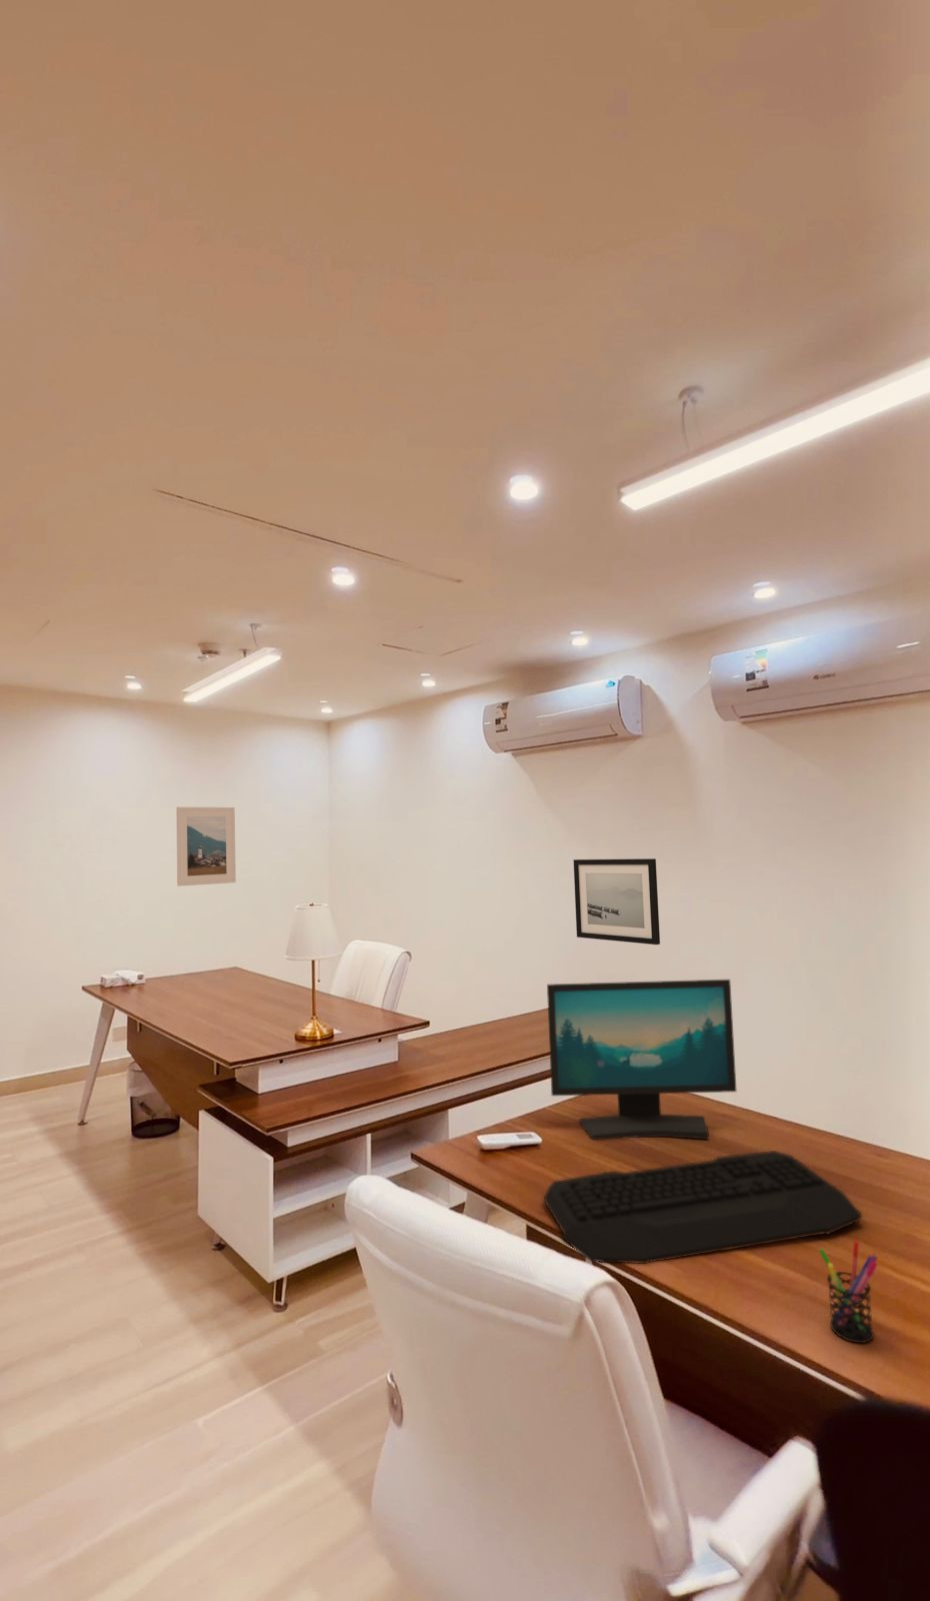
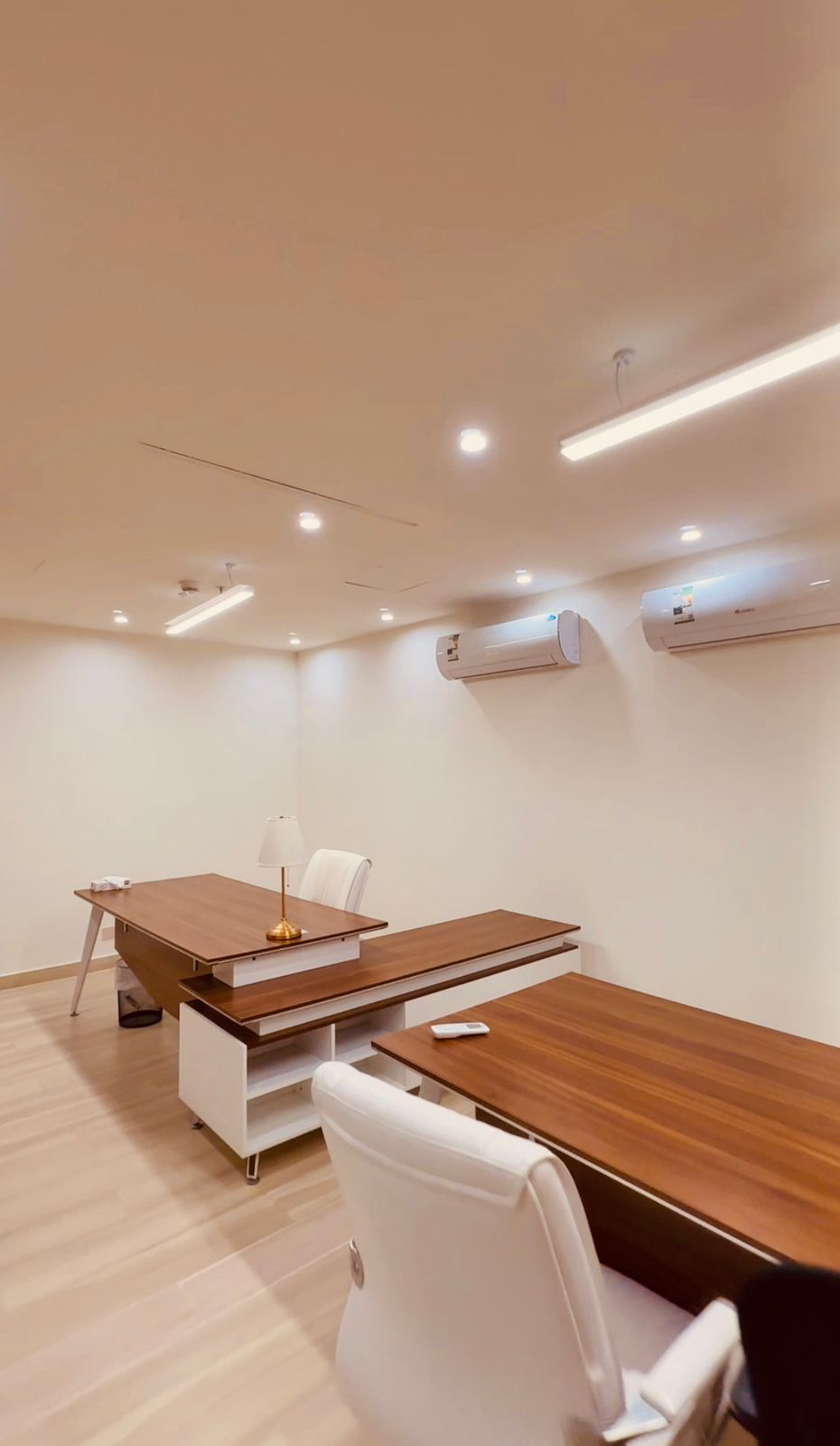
- pen holder [818,1240,879,1344]
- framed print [175,806,237,888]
- wall art [572,858,661,946]
- computer monitor [546,979,738,1140]
- keyboard [542,1149,862,1264]
